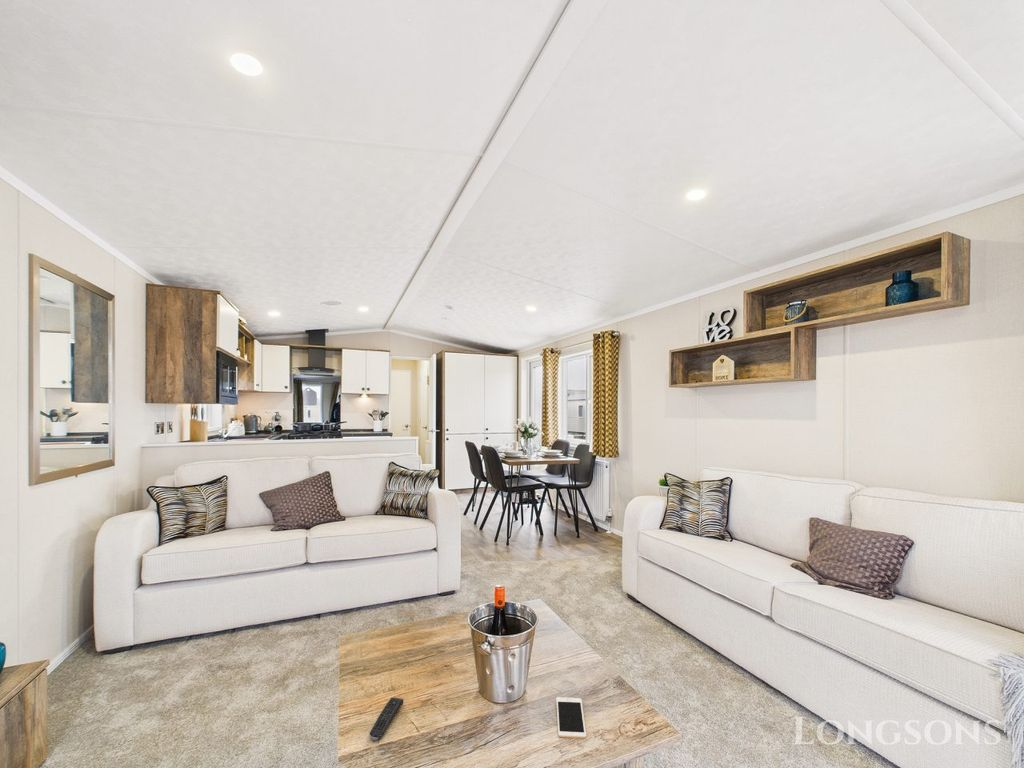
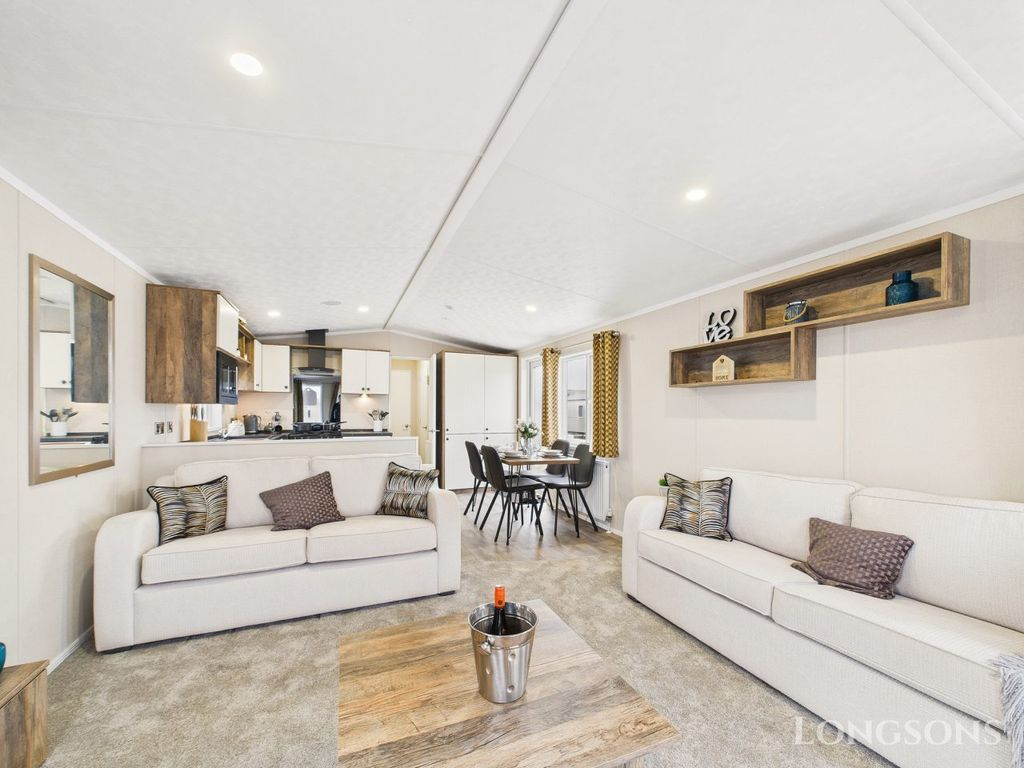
- cell phone [555,696,587,739]
- remote control [369,697,404,742]
